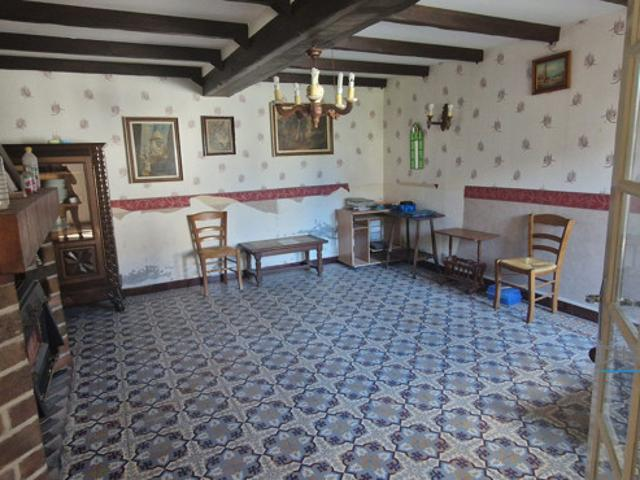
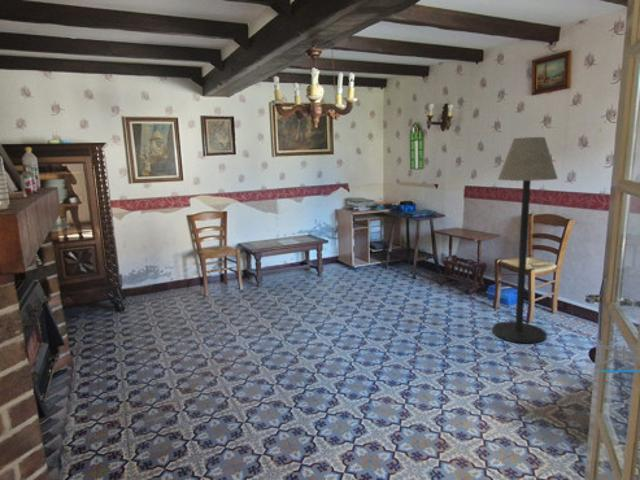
+ floor lamp [491,136,559,344]
